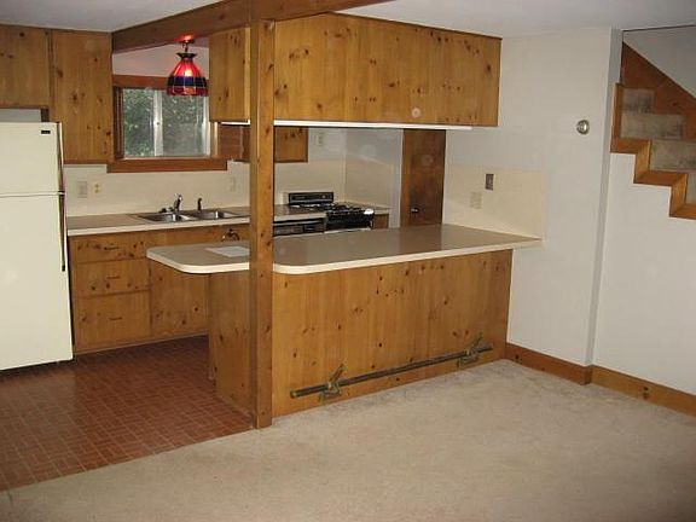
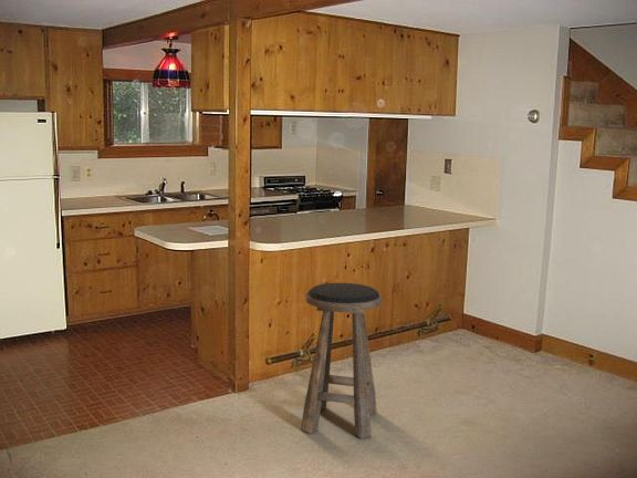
+ stool [300,282,383,439]
